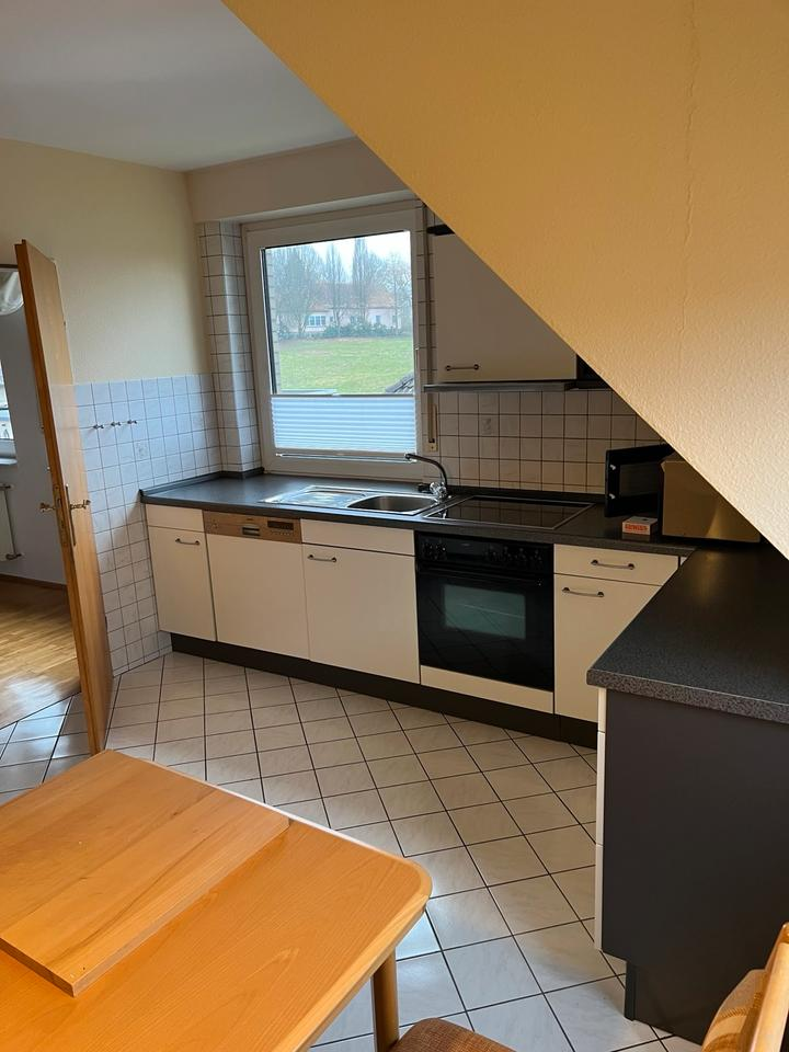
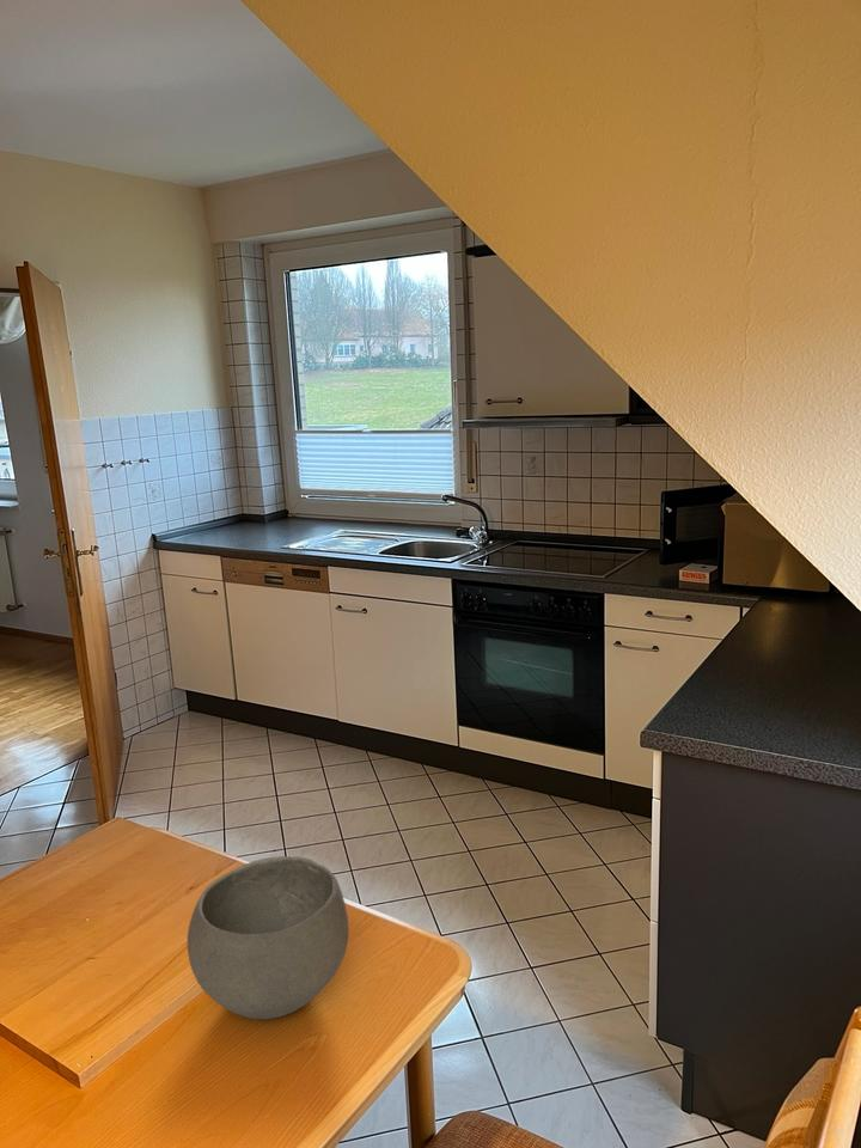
+ bowl [187,855,349,1020]
